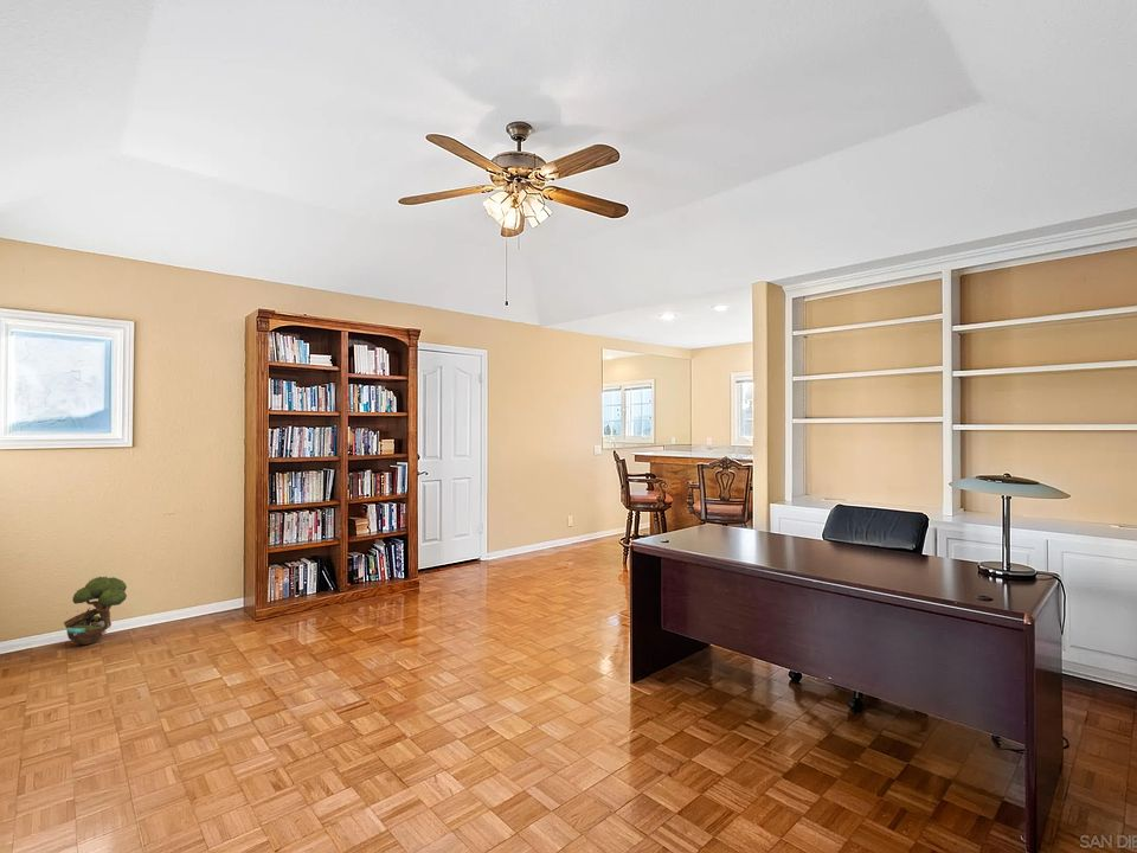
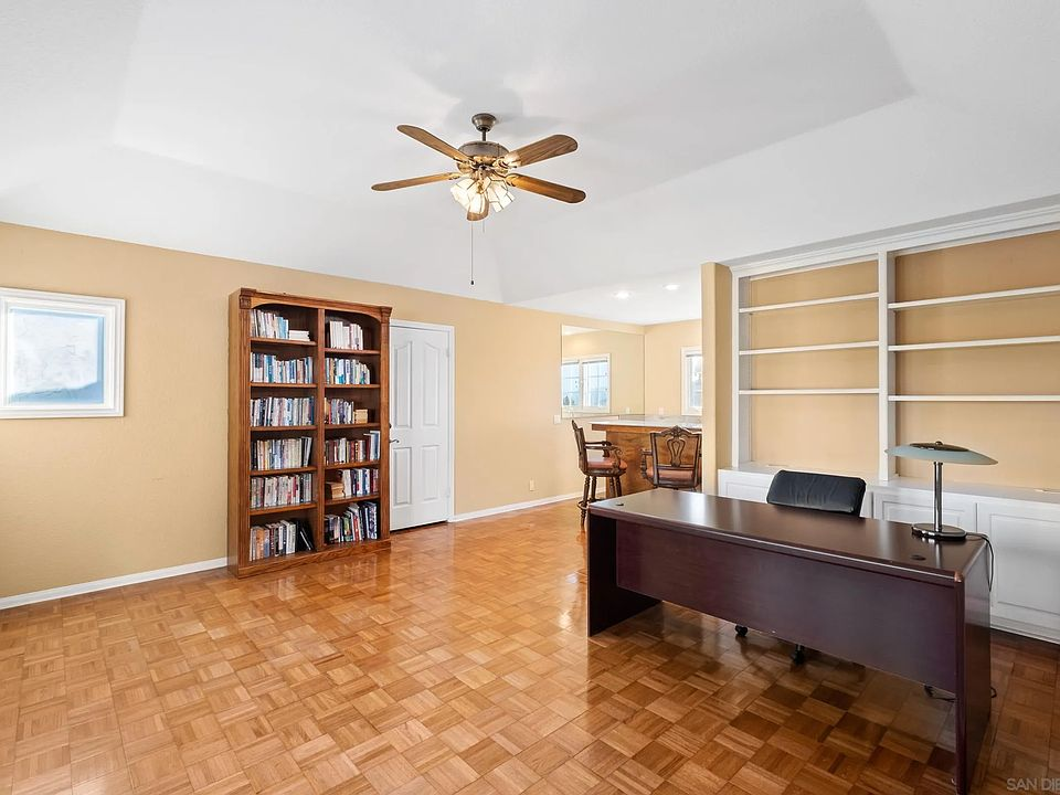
- decorative tree [63,576,128,646]
